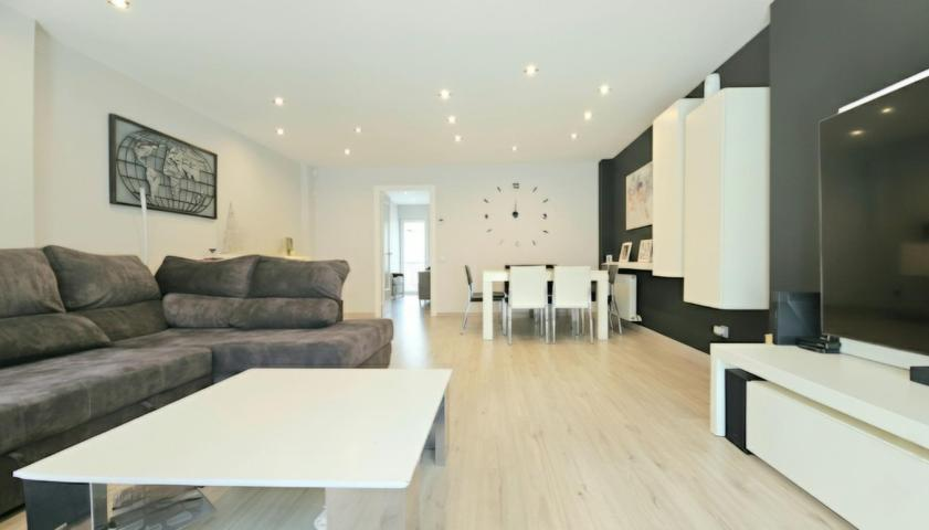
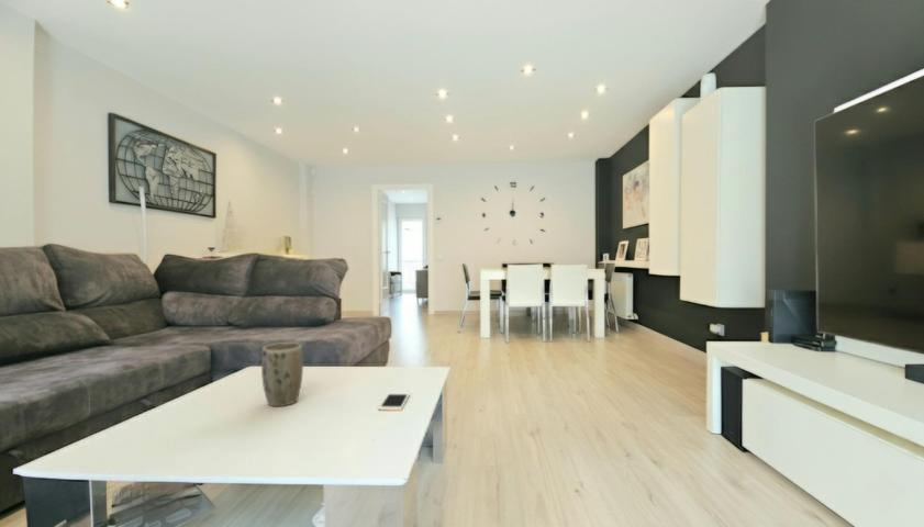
+ cell phone [378,392,411,412]
+ plant pot [260,341,304,407]
